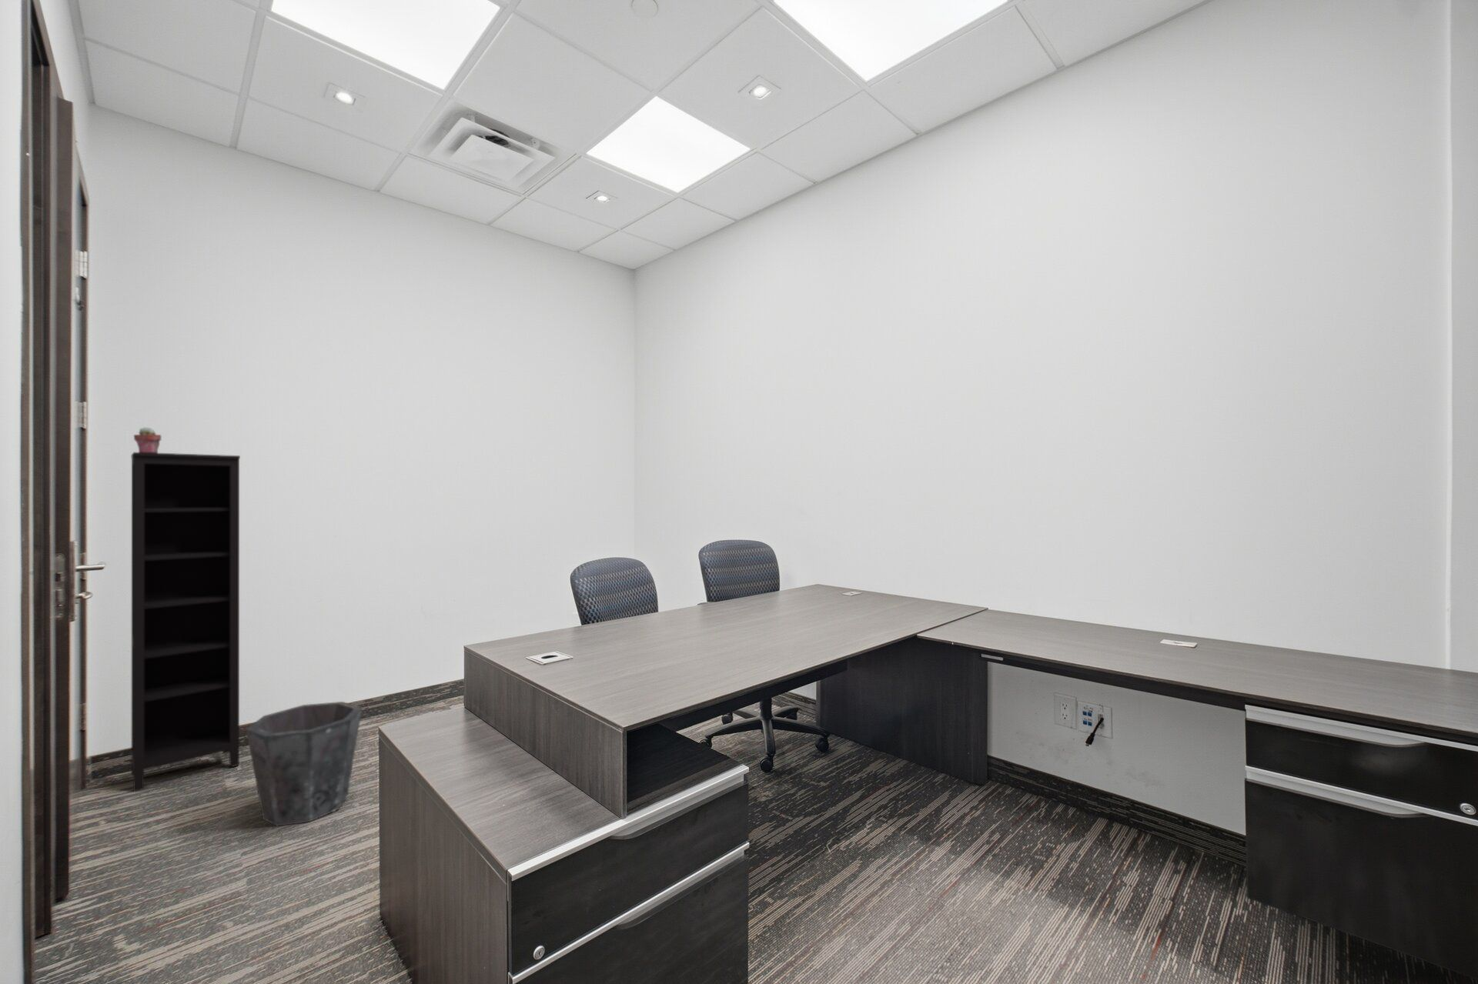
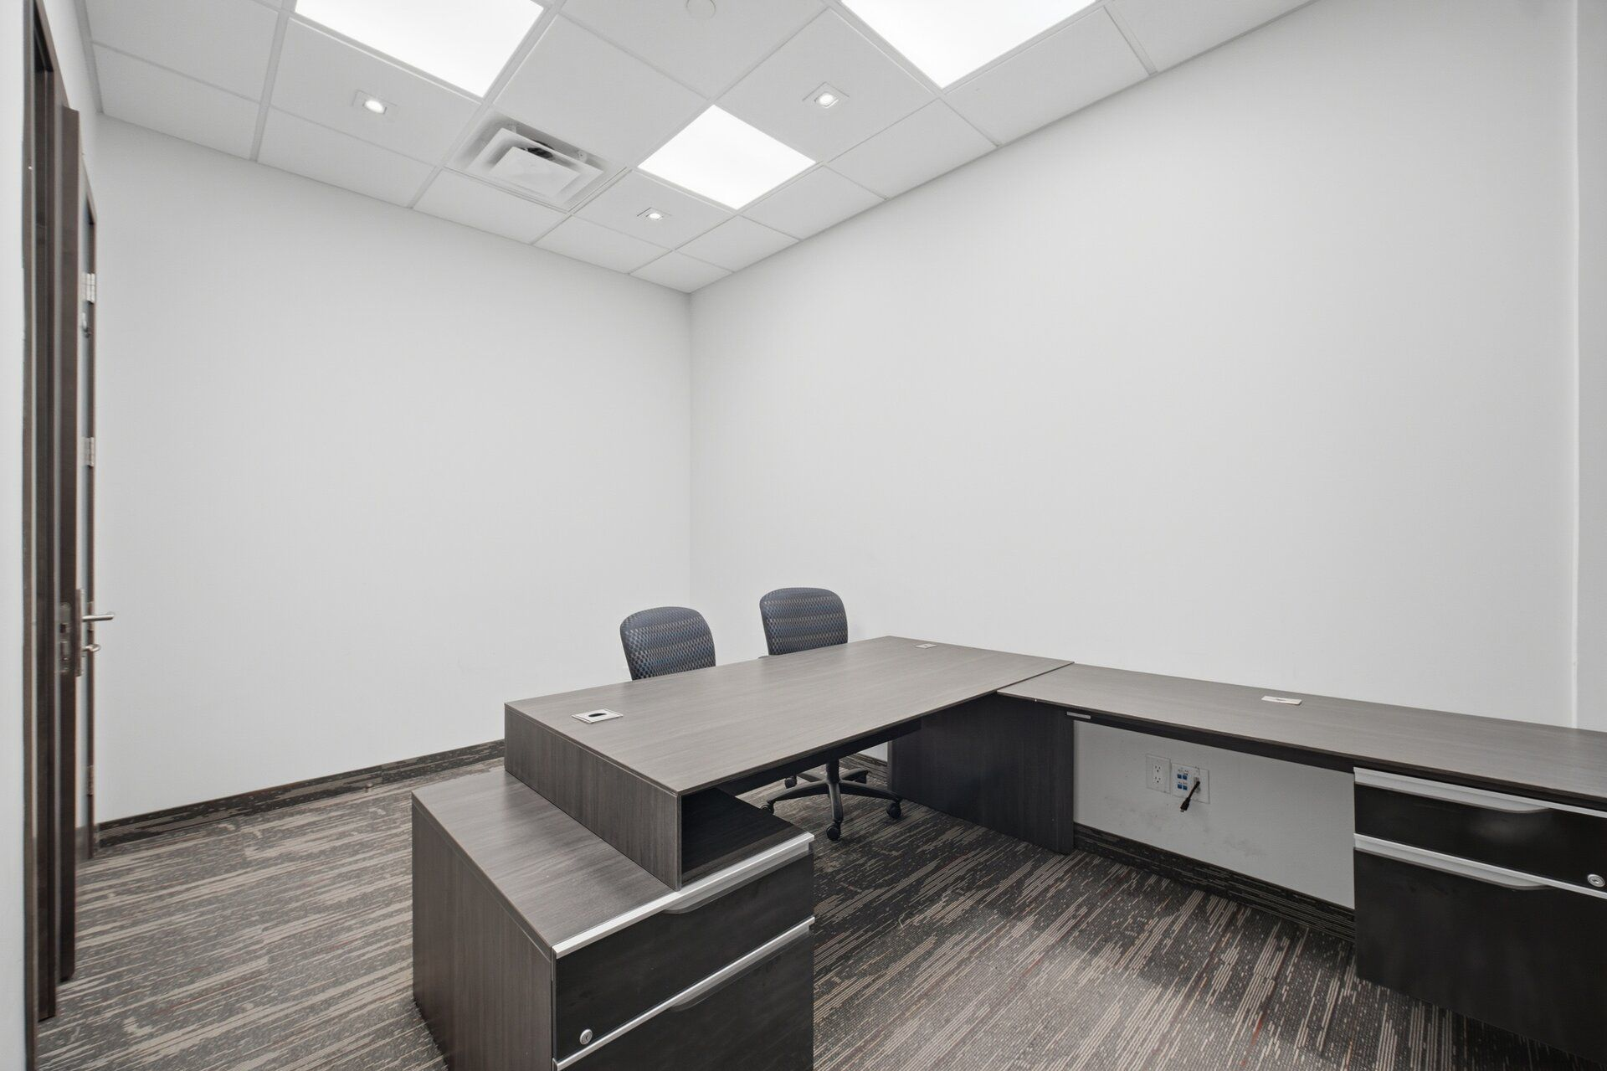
- bookcase [131,451,241,793]
- potted succulent [133,426,163,454]
- waste bin [245,701,363,827]
